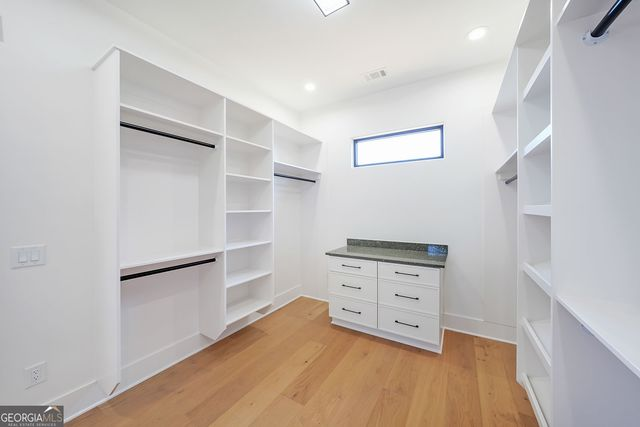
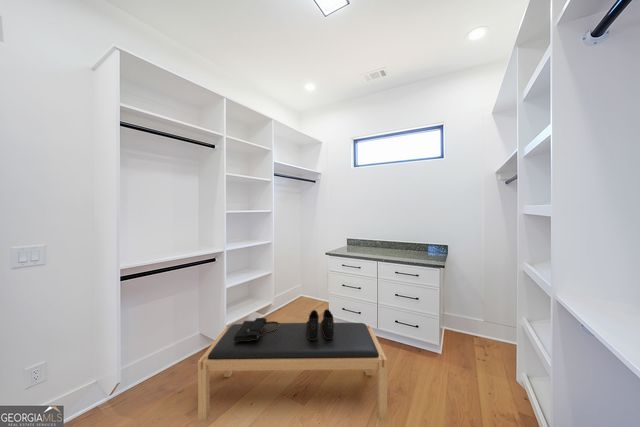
+ bench [197,322,388,423]
+ handbag [233,317,280,342]
+ boots [305,308,335,340]
